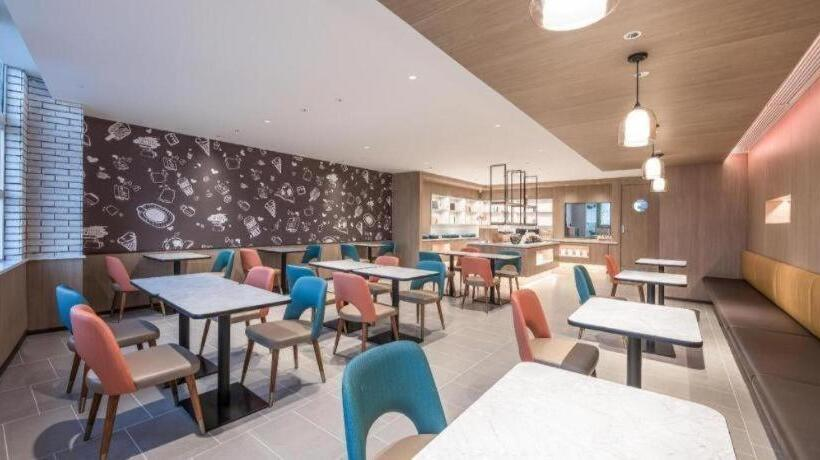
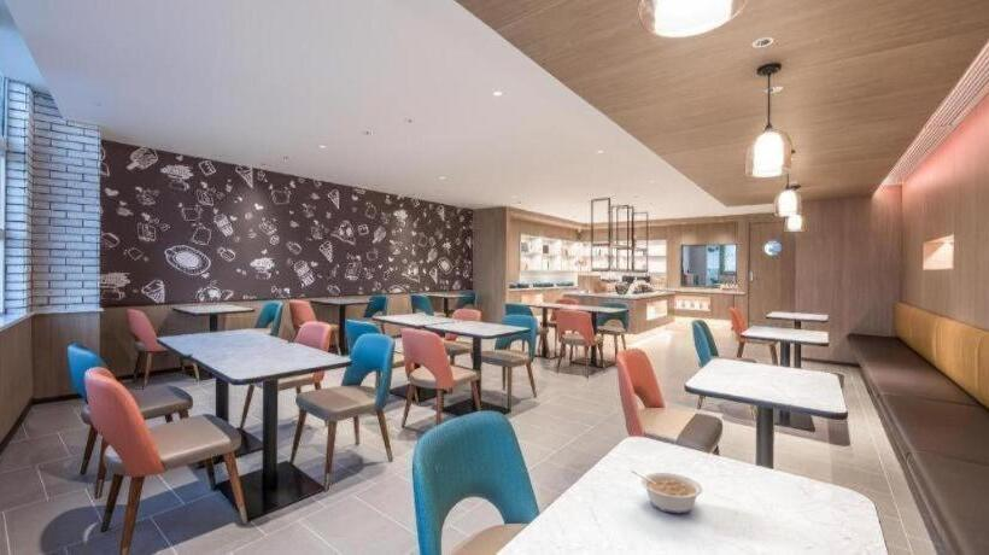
+ legume [631,468,703,515]
